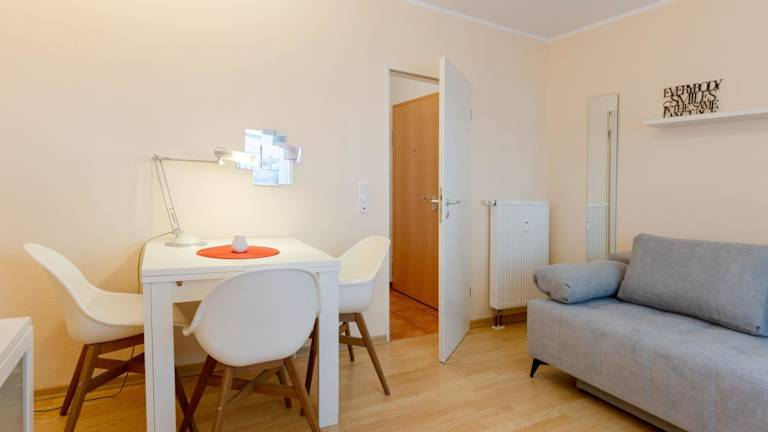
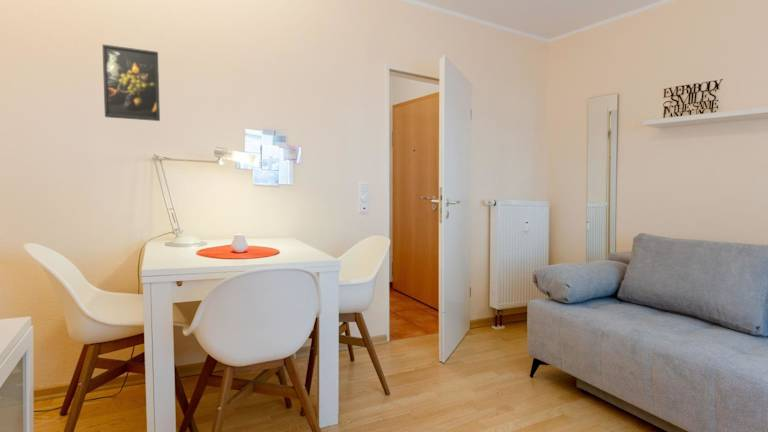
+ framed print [101,43,161,122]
